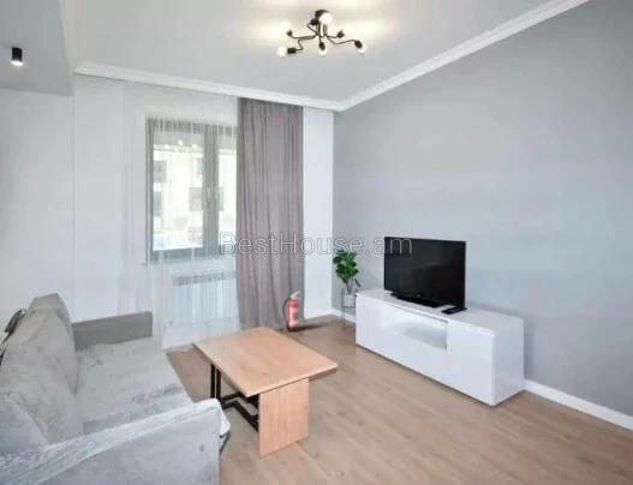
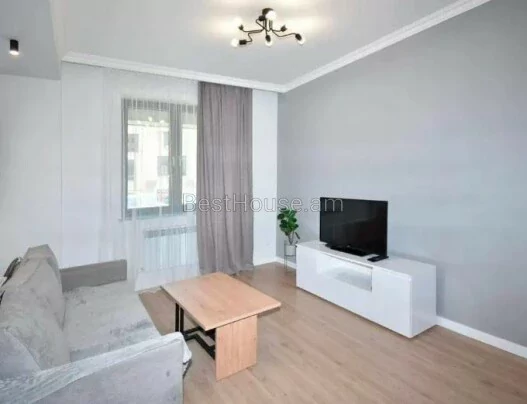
- fire extinguisher [281,291,303,333]
